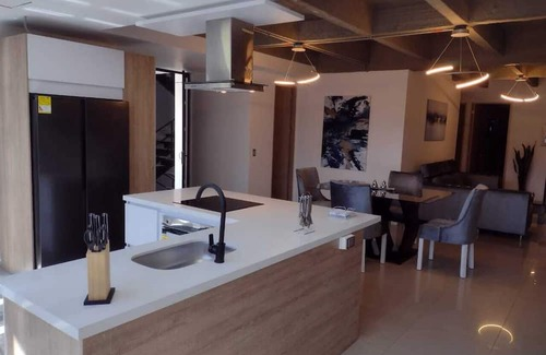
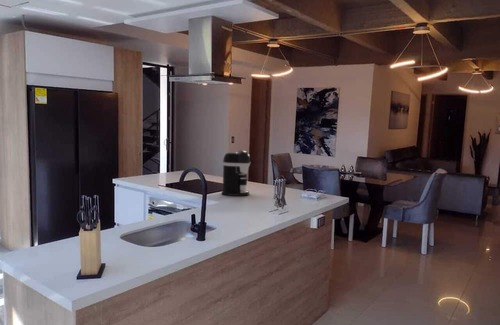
+ coffee maker [221,150,251,197]
